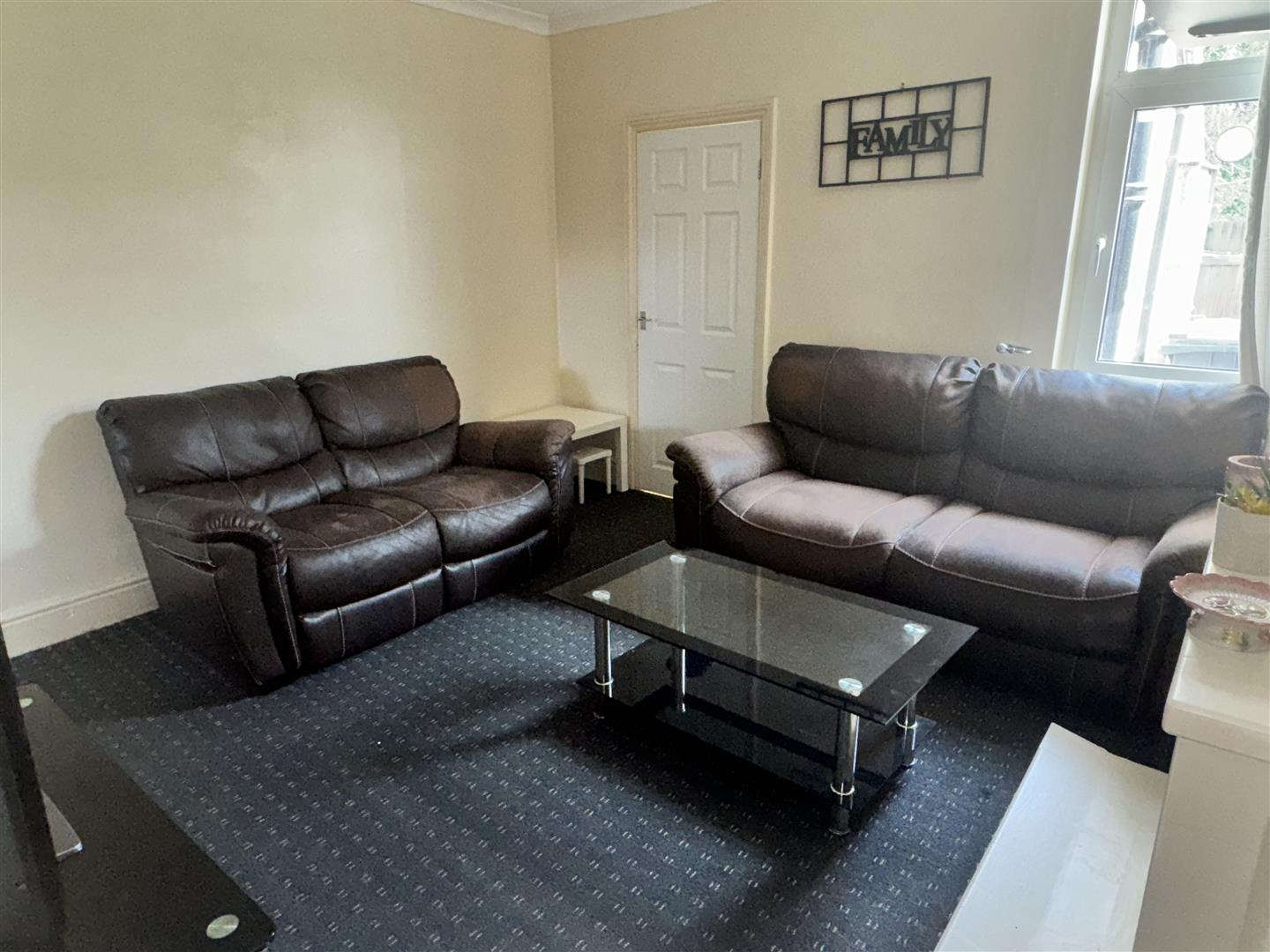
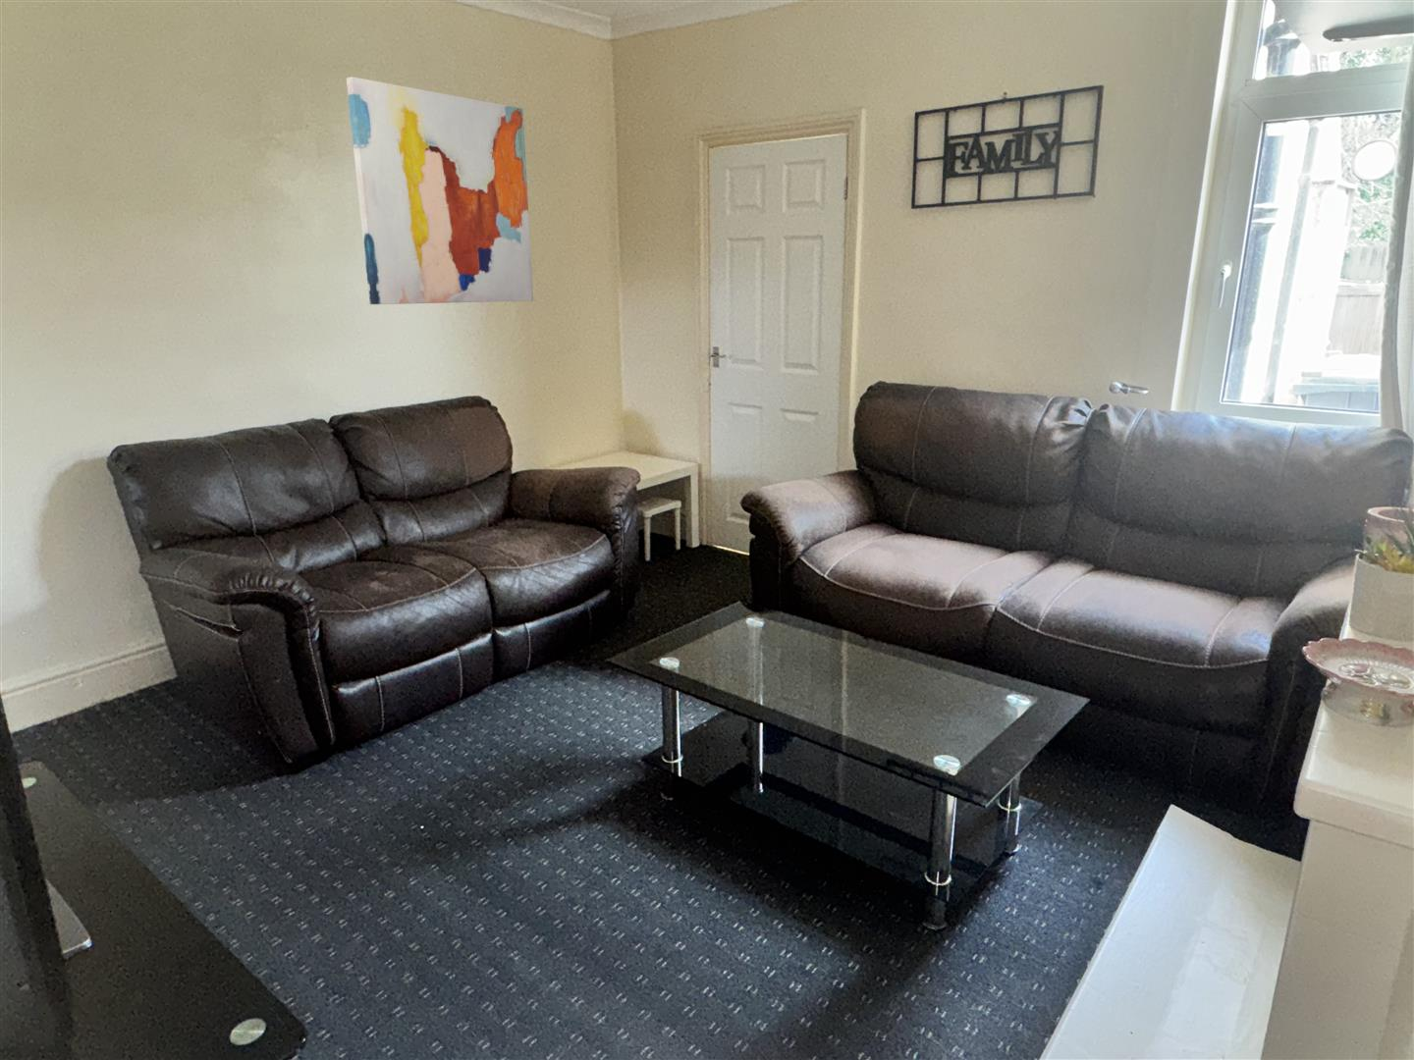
+ wall art [345,76,534,305]
